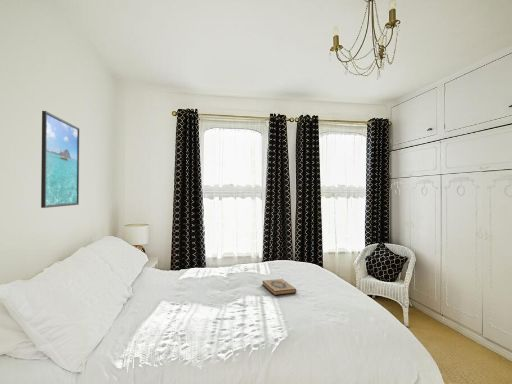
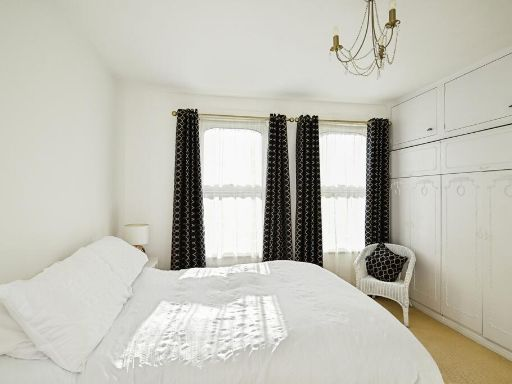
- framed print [40,110,80,209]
- hardback book [261,278,297,297]
